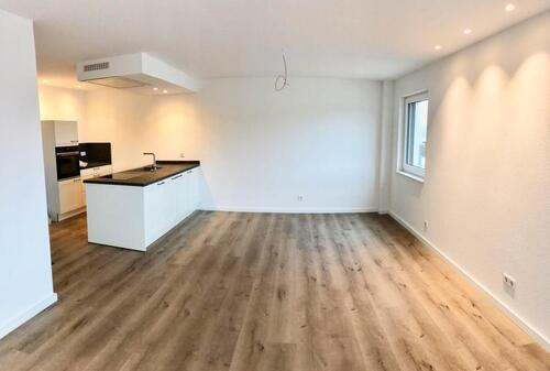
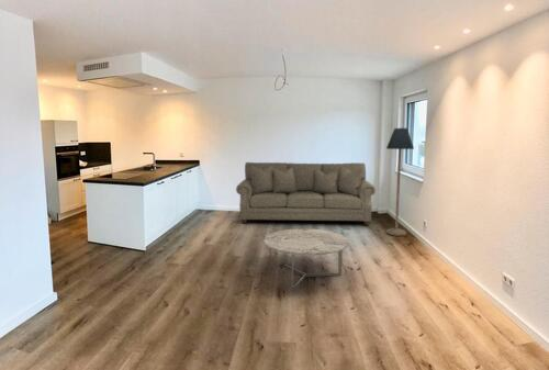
+ sofa [235,161,377,226]
+ floor lamp [384,127,415,237]
+ coffee table [264,228,350,292]
